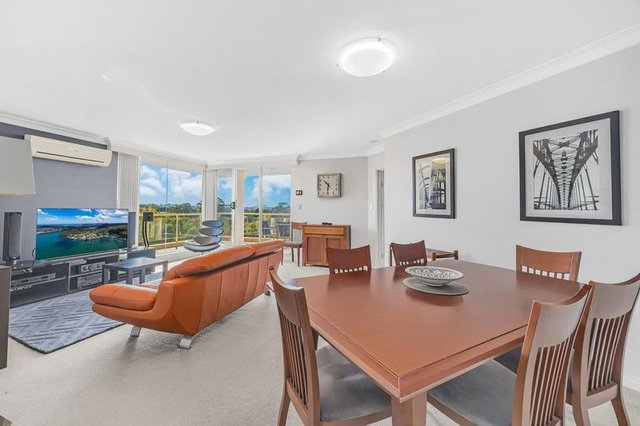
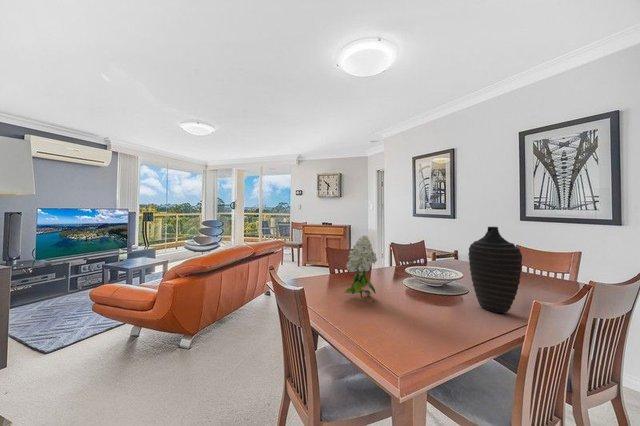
+ flower [343,234,378,298]
+ decorative vase [467,226,523,314]
